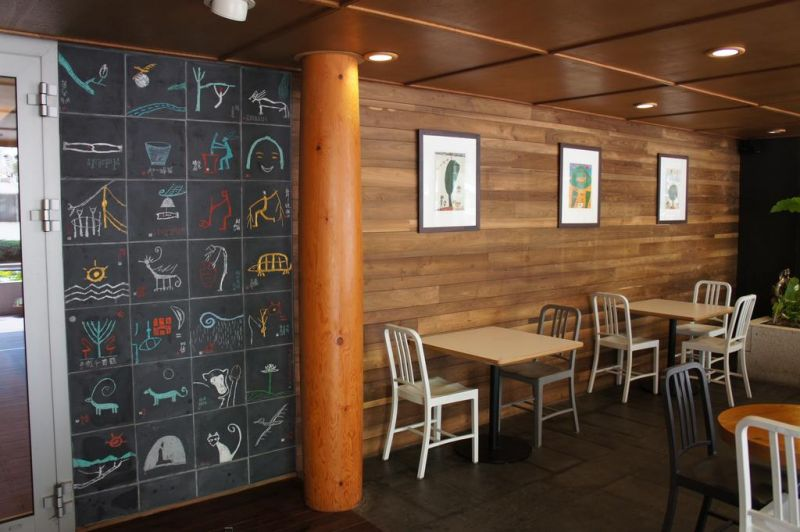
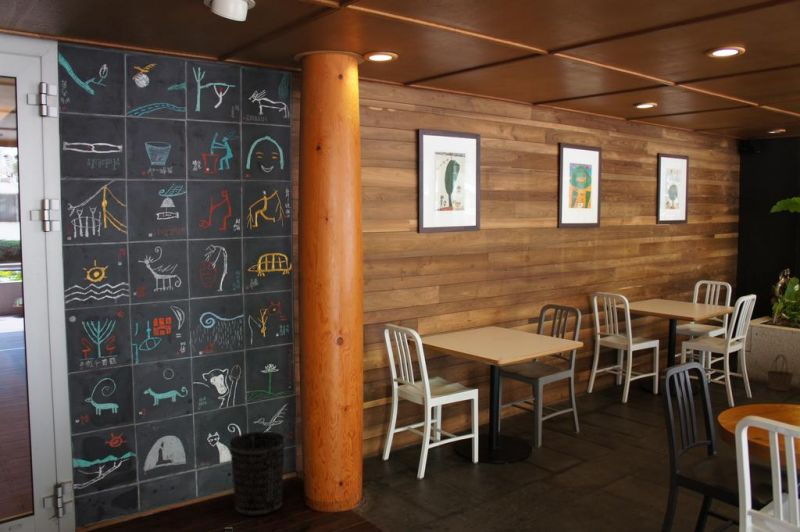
+ wastebasket [229,431,286,517]
+ basket [766,353,794,392]
